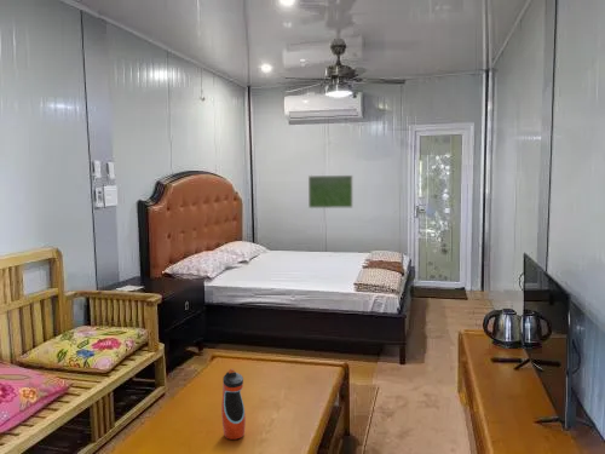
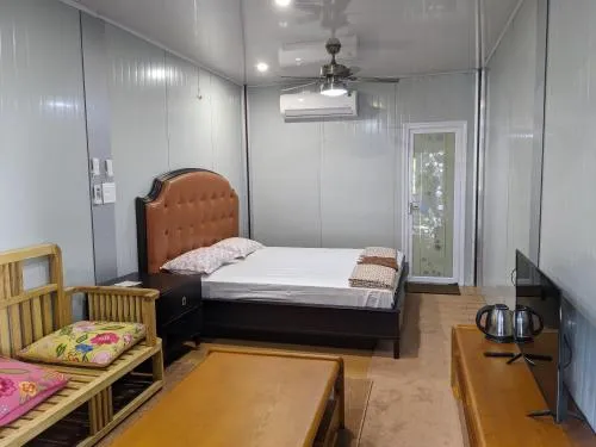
- water bottle [220,368,247,441]
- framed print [307,174,355,209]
